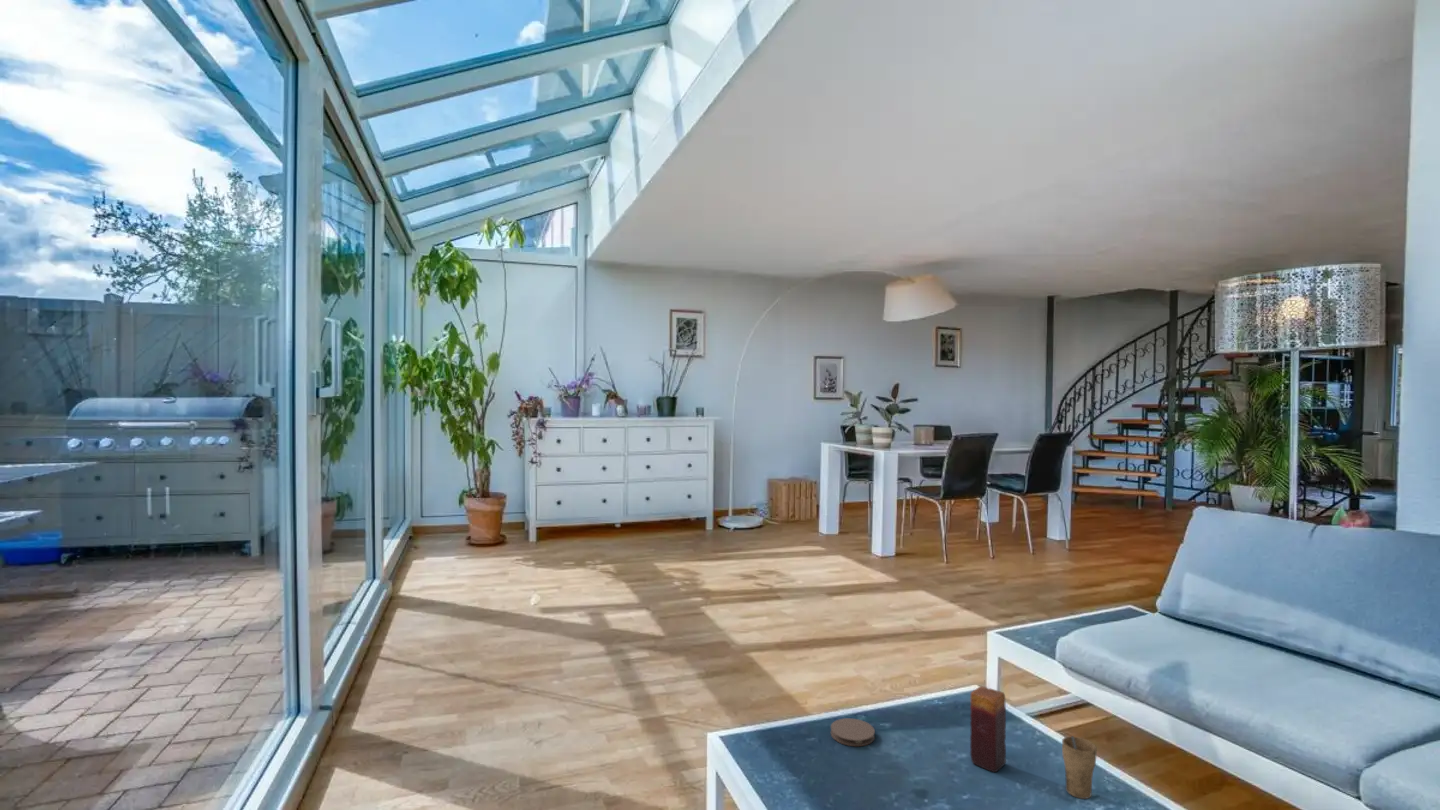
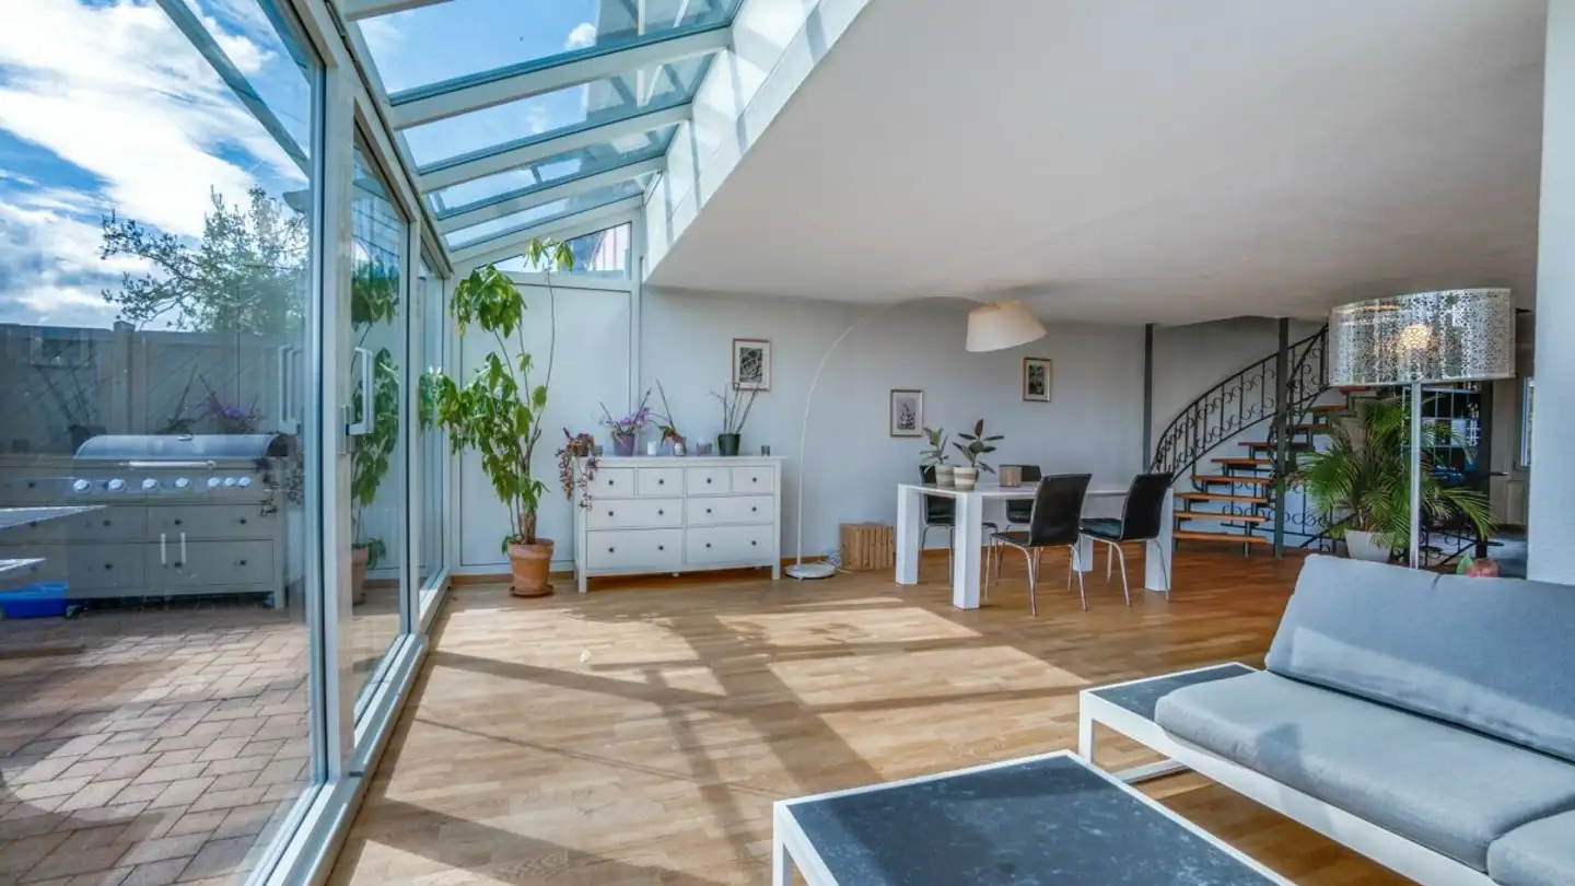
- cup [1061,735,1098,800]
- candle [969,685,1007,773]
- coaster [830,717,876,747]
